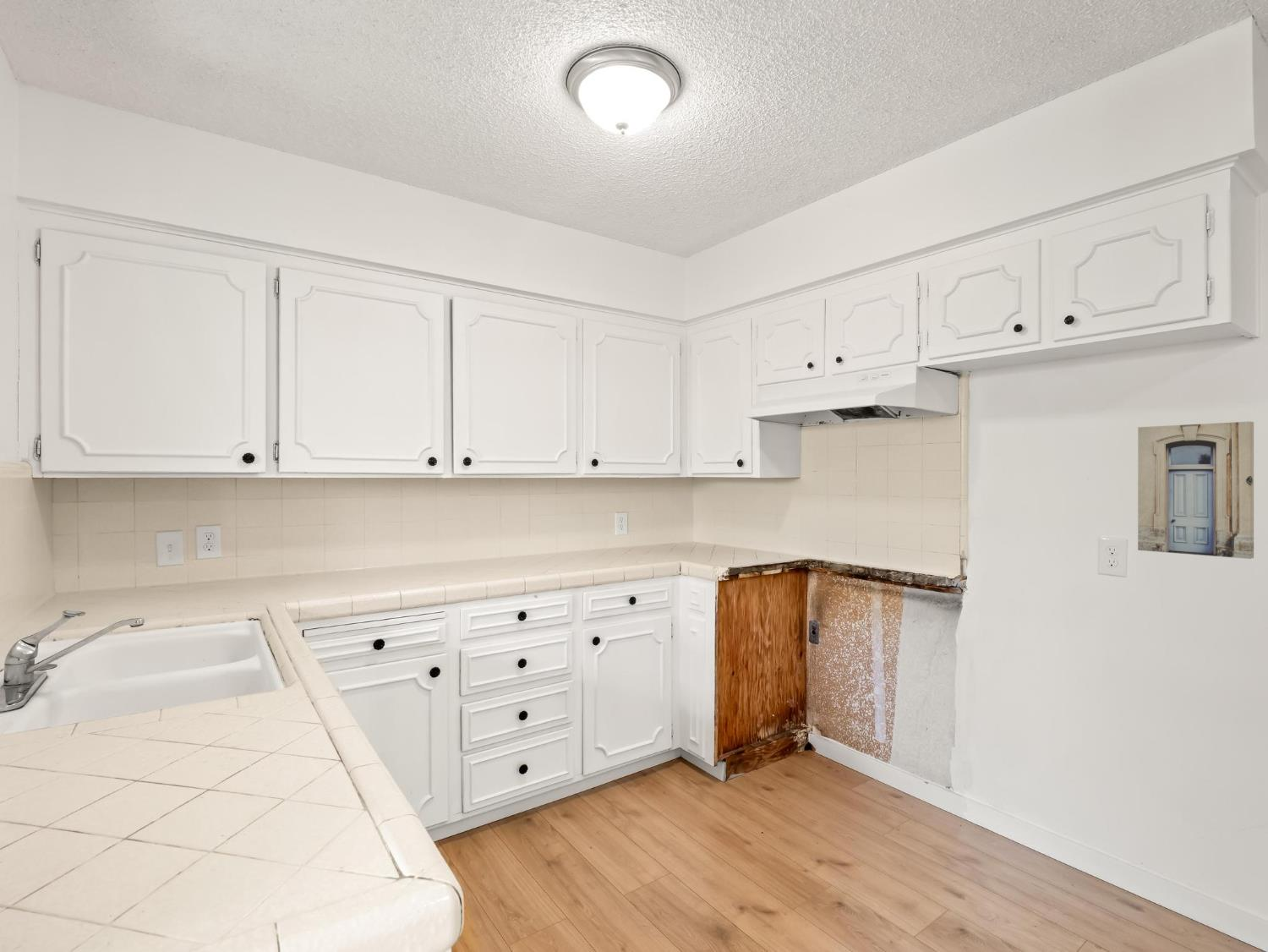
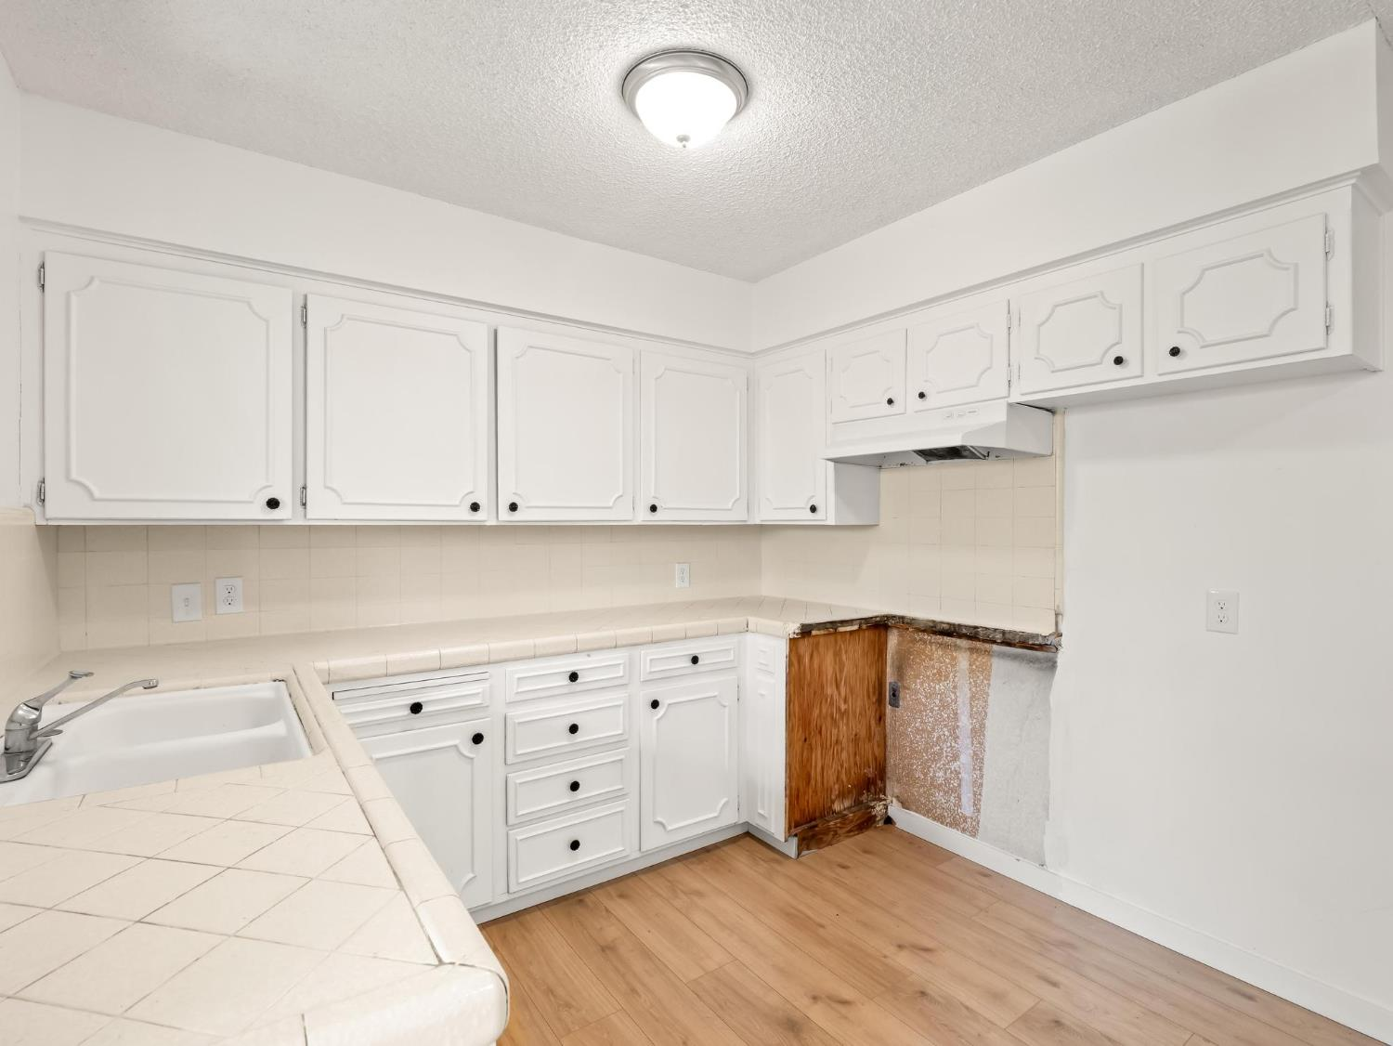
- wall art [1137,421,1254,560]
